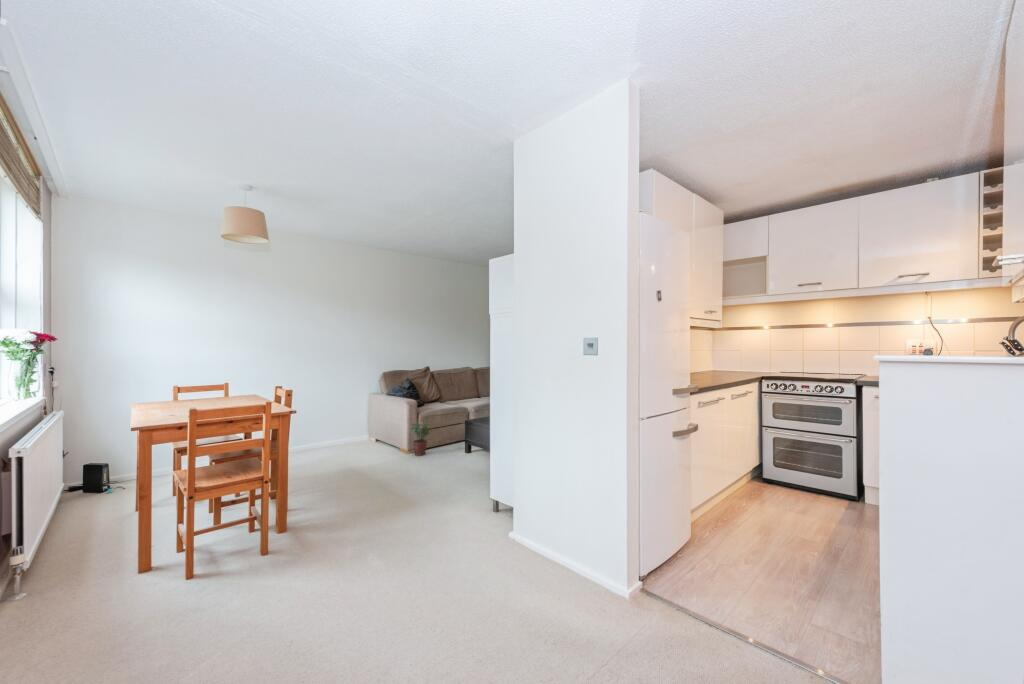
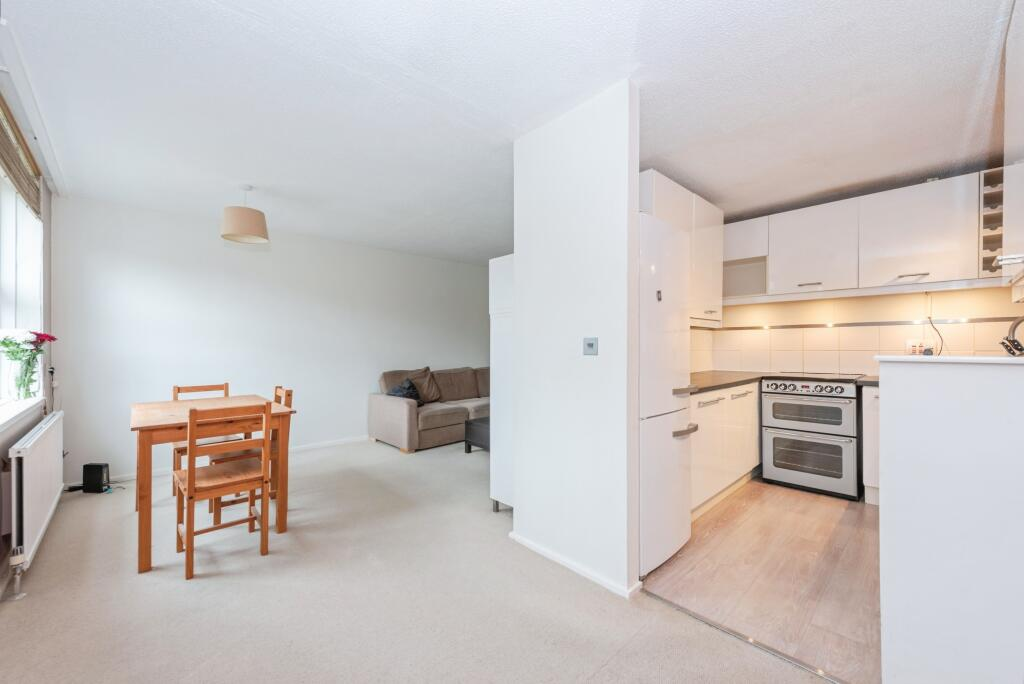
- potted plant [410,422,431,457]
